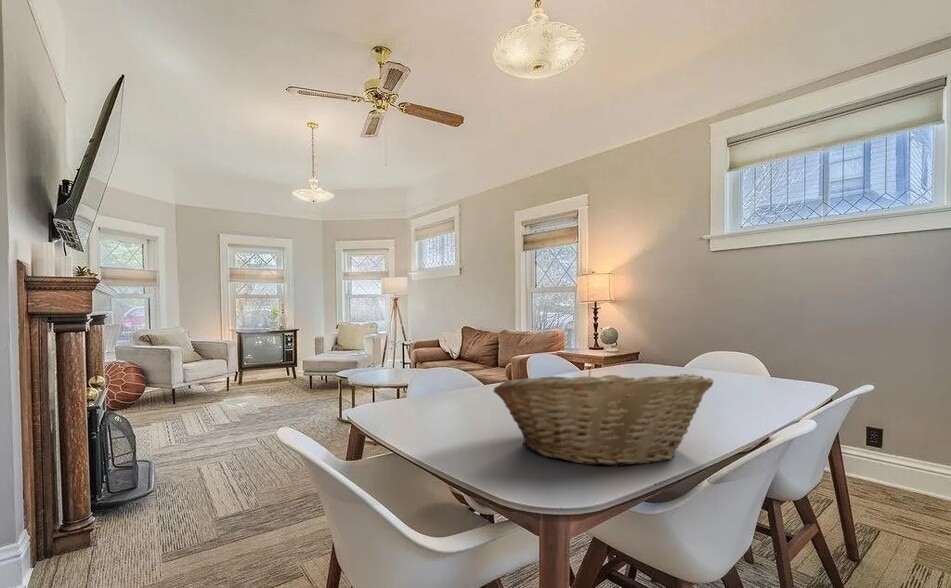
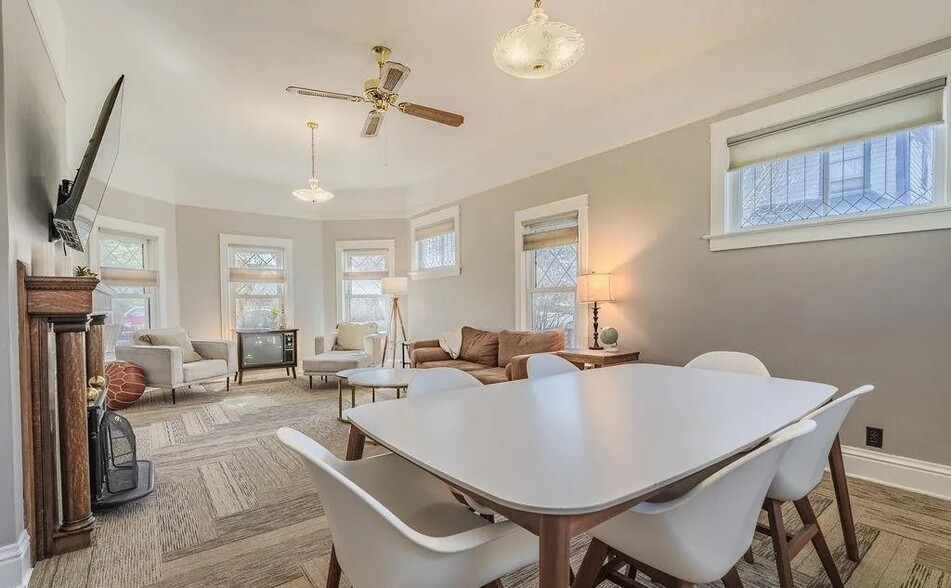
- fruit basket [492,366,715,468]
